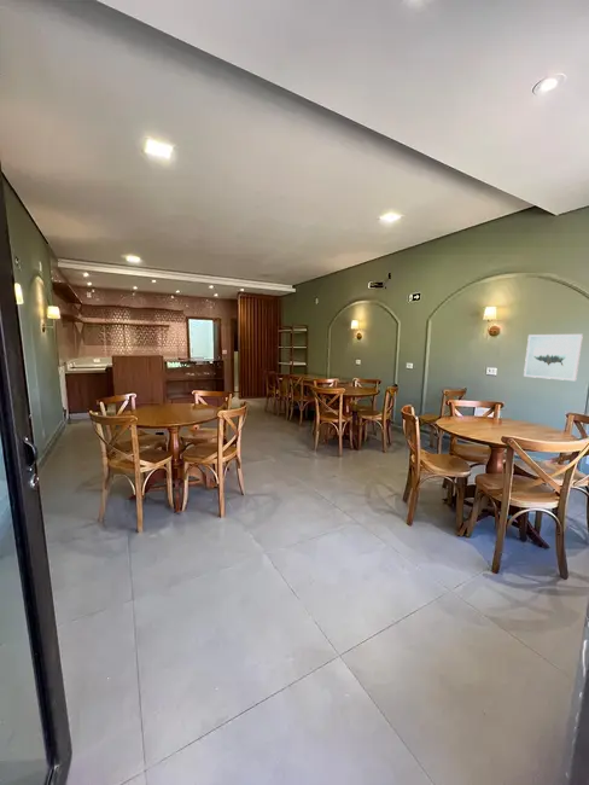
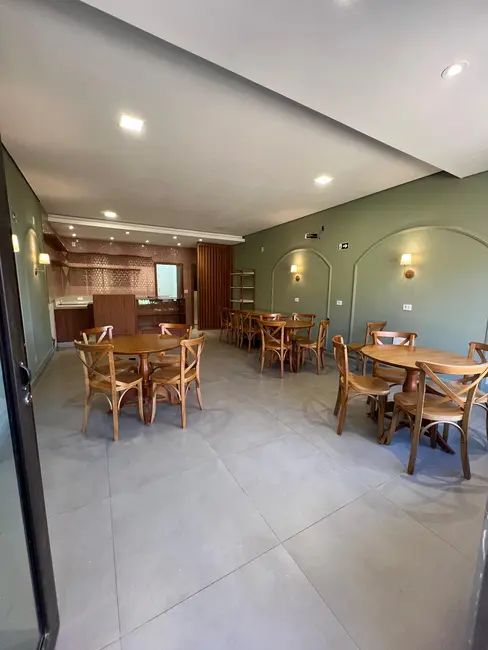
- wall art [523,333,584,382]
